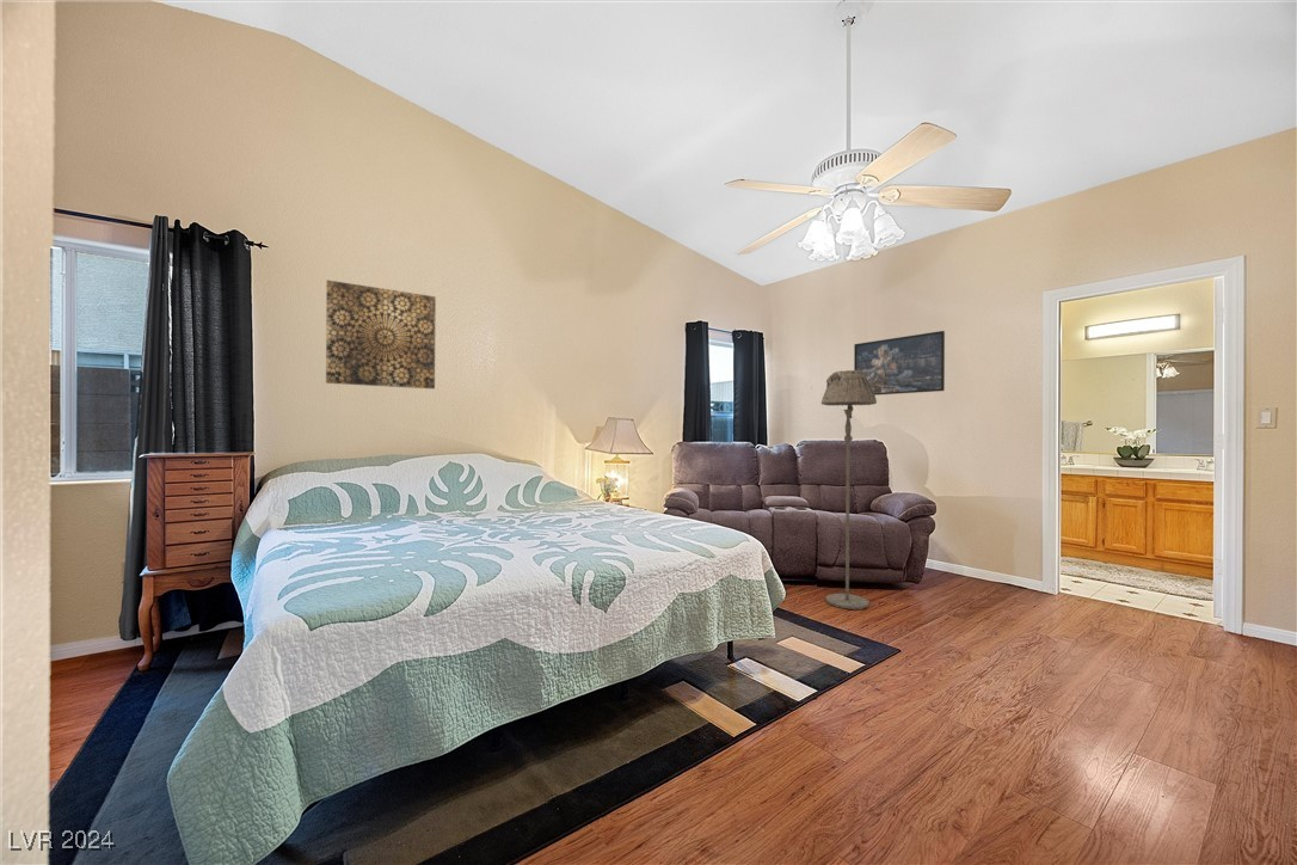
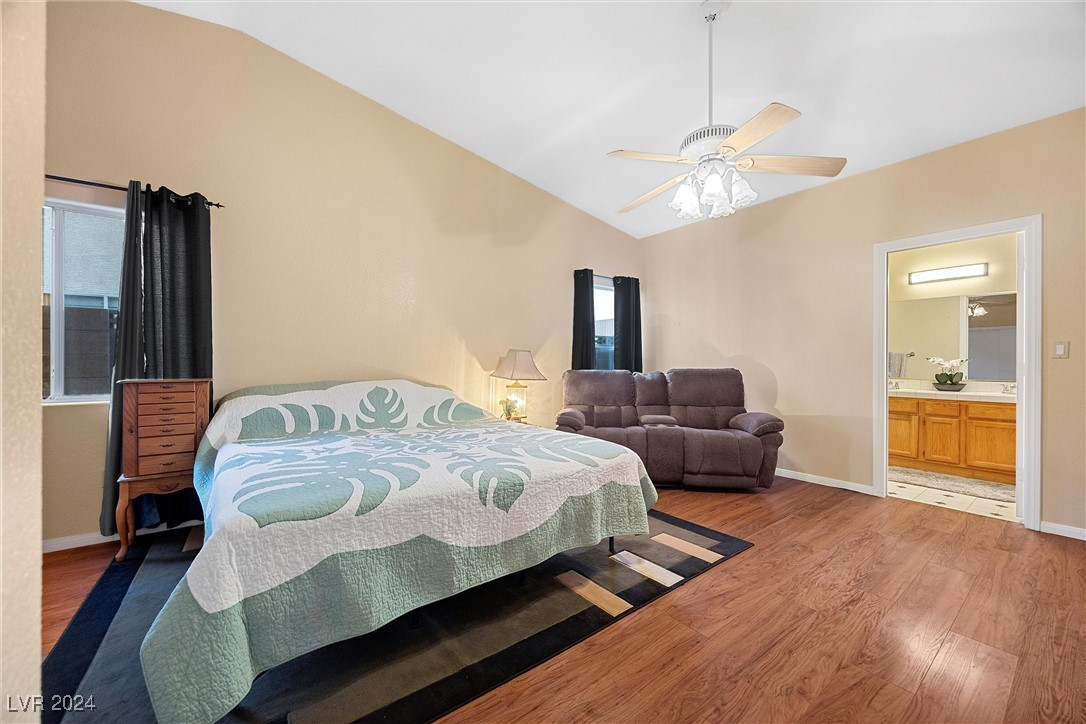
- floor lamp [820,369,878,611]
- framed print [853,330,946,397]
- wall art [325,280,437,389]
